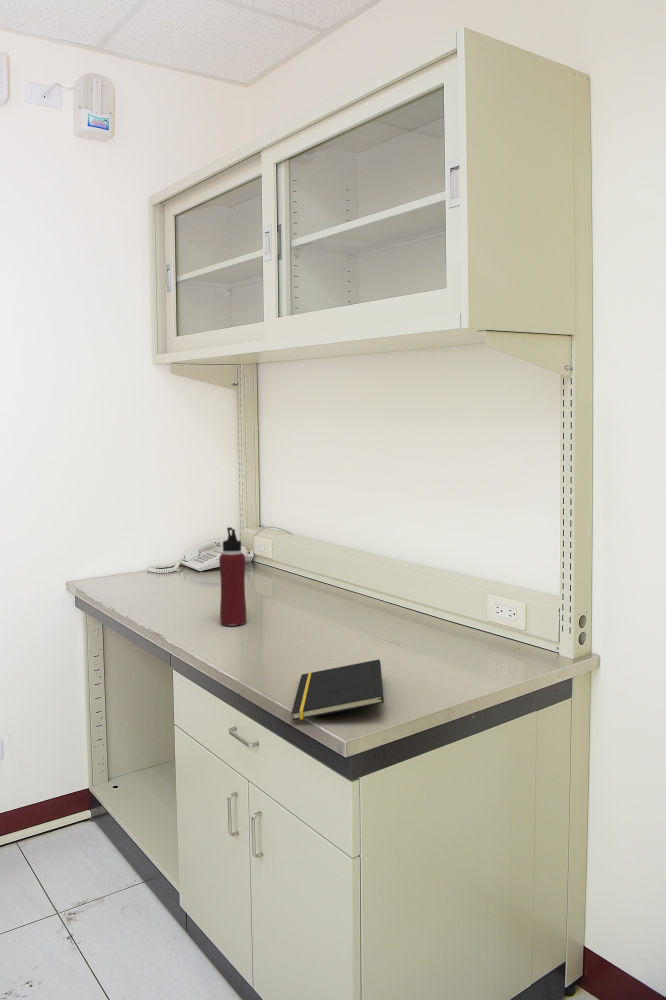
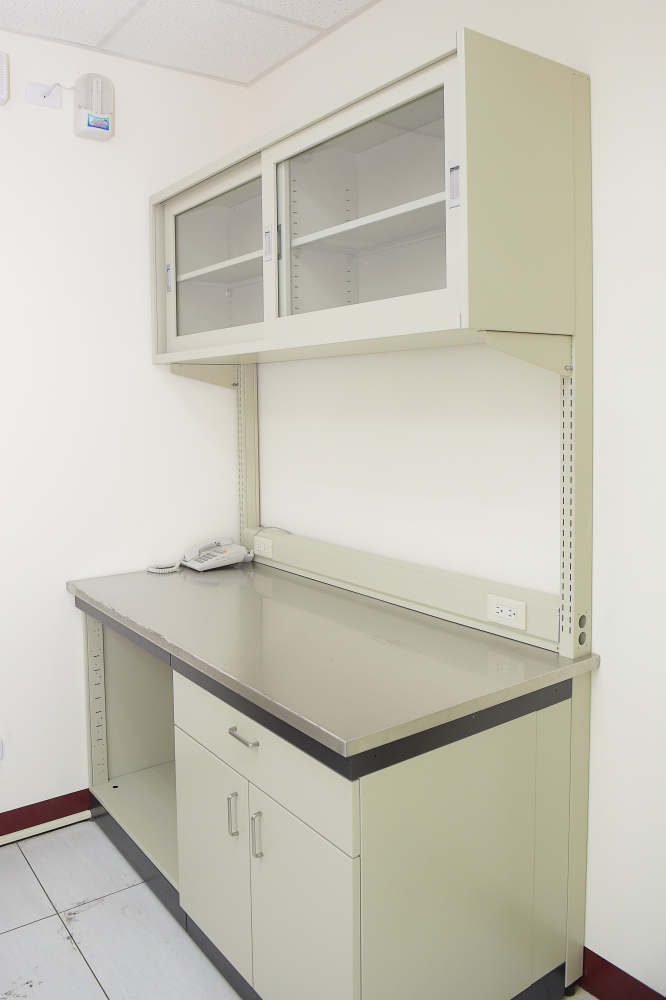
- notepad [291,658,385,721]
- water bottle [218,526,247,627]
